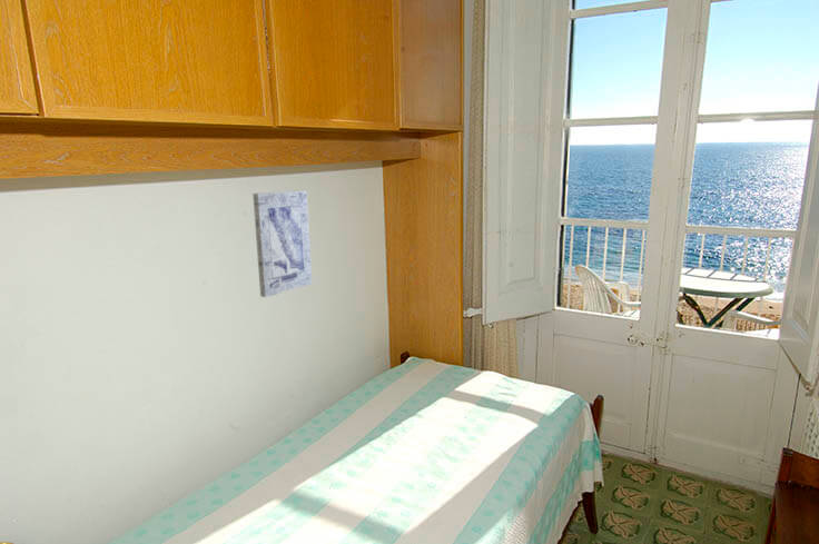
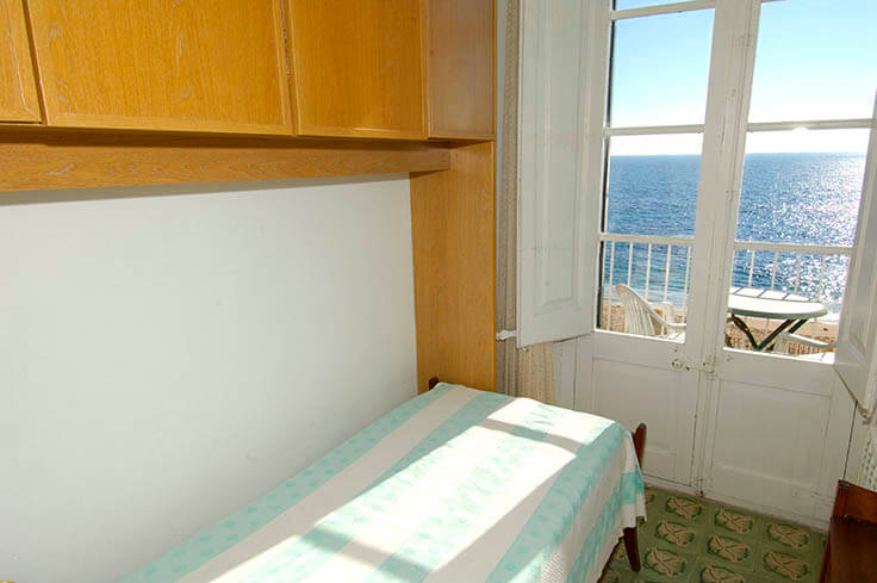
- wall art [251,189,313,298]
